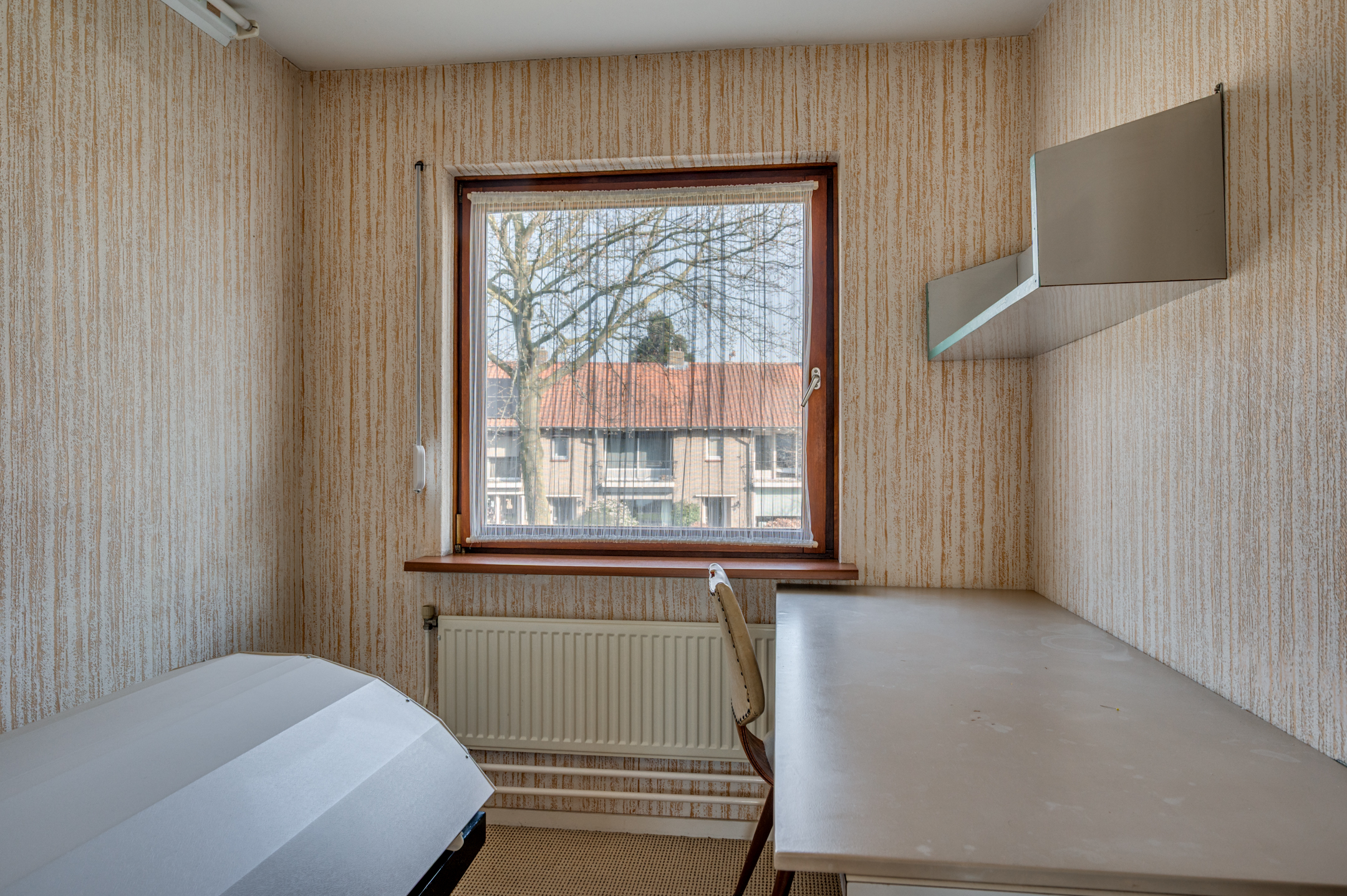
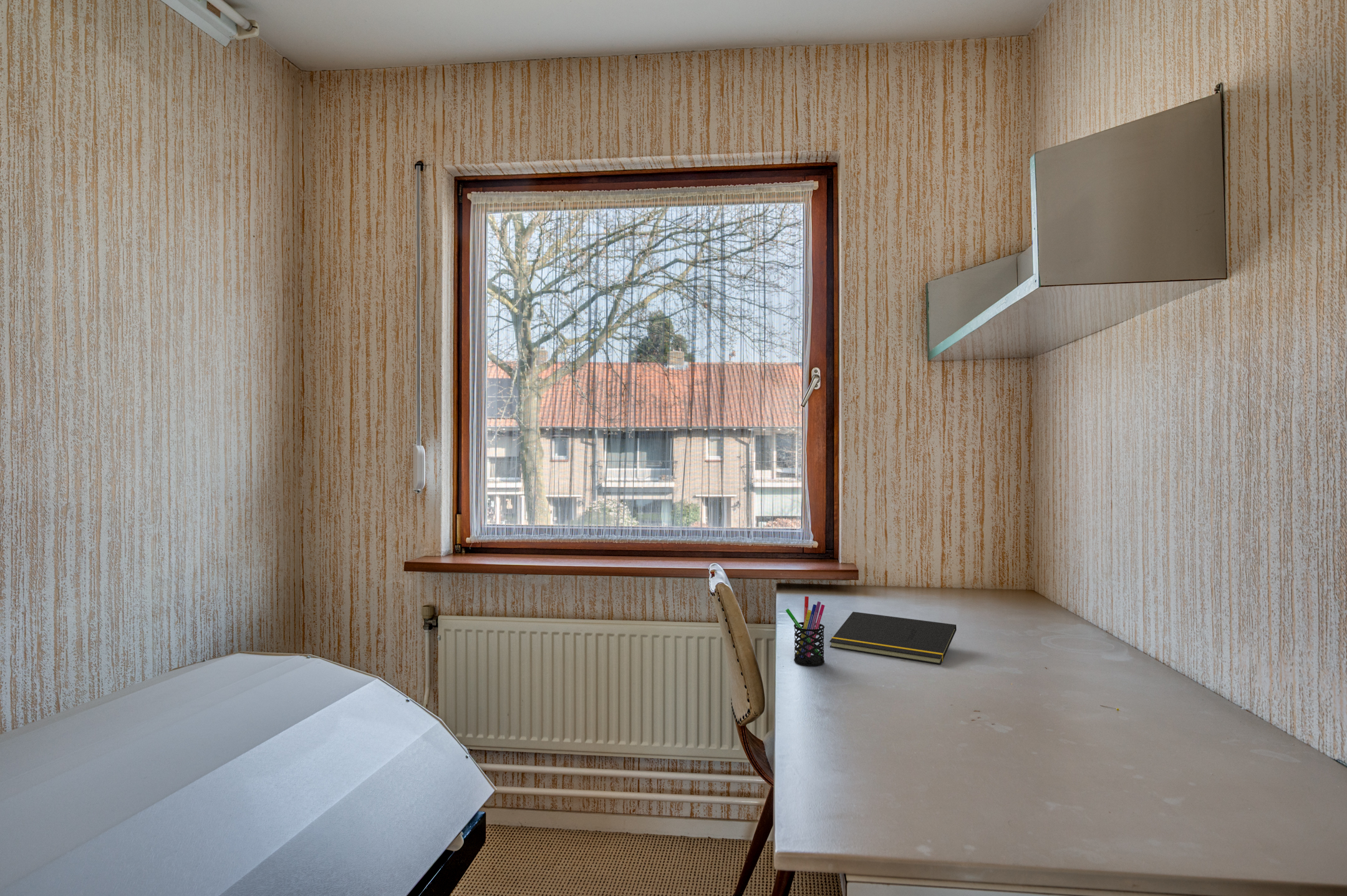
+ notepad [829,611,957,665]
+ pen holder [785,595,825,667]
